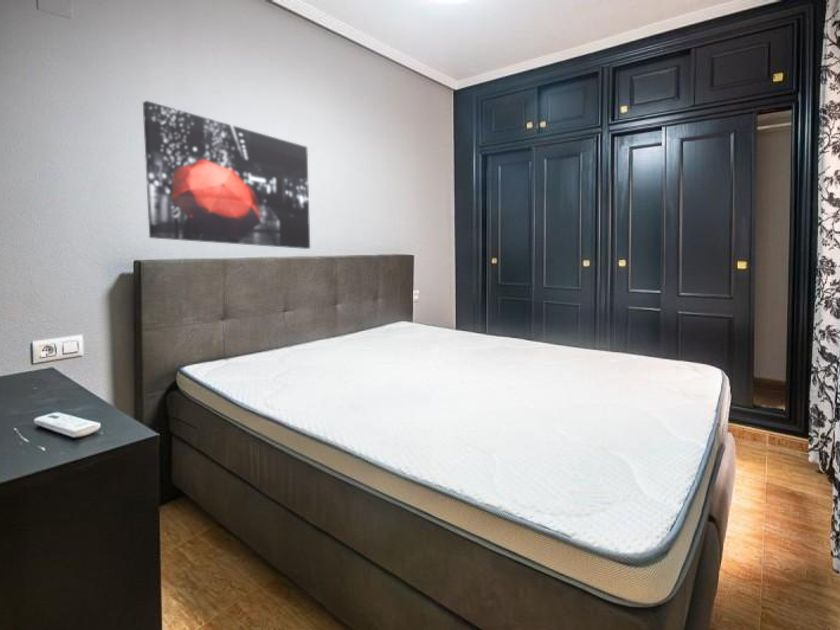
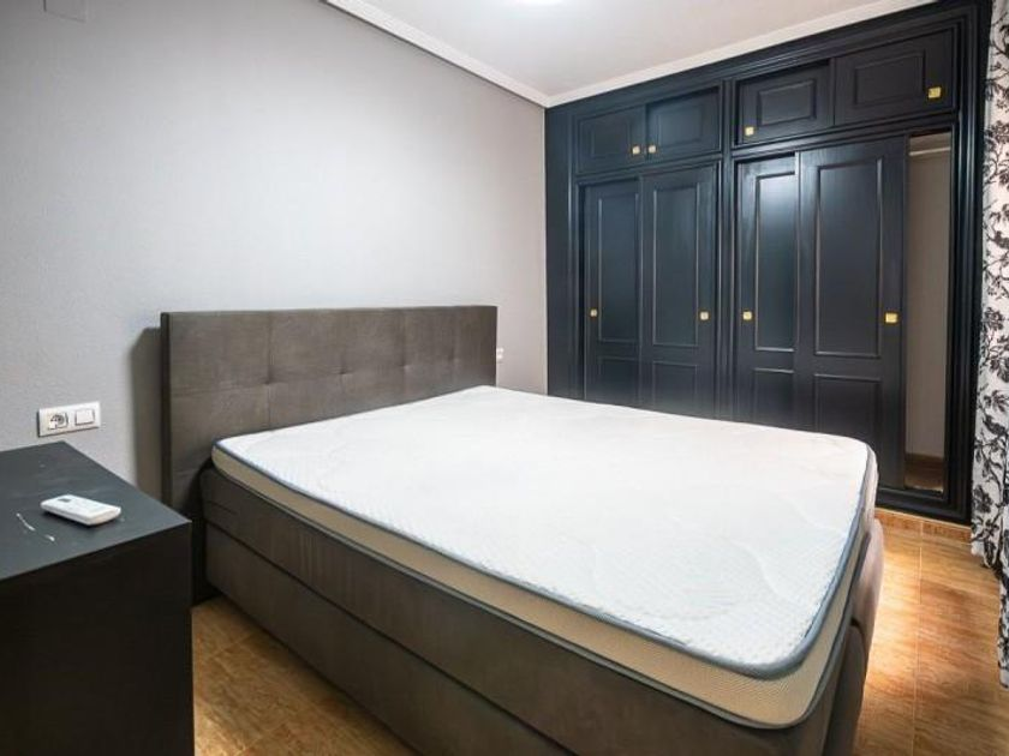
- wall art [142,100,311,250]
